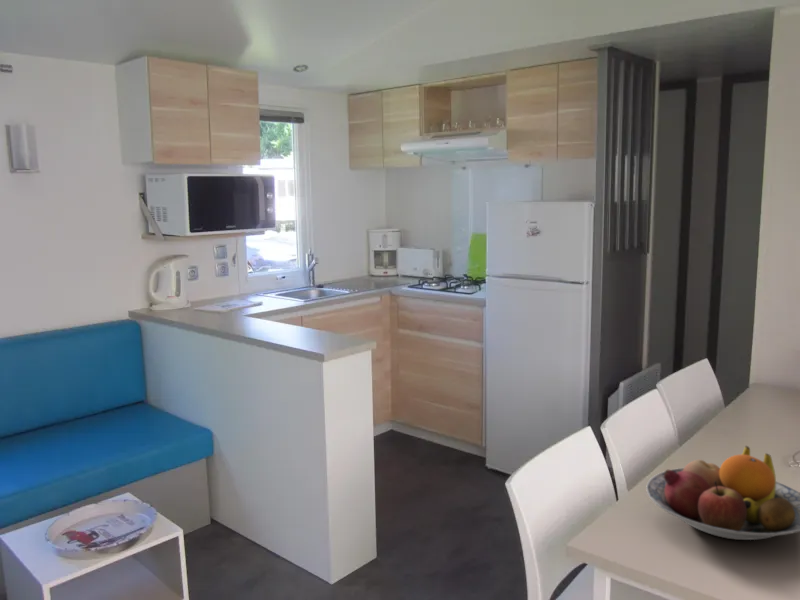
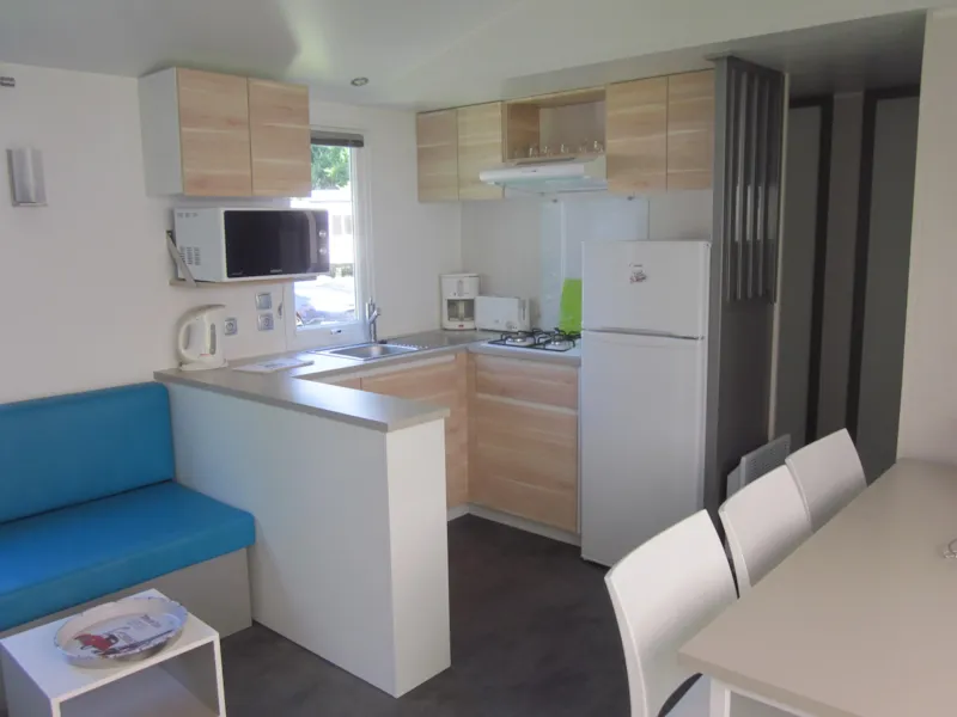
- fruit bowl [645,445,800,541]
